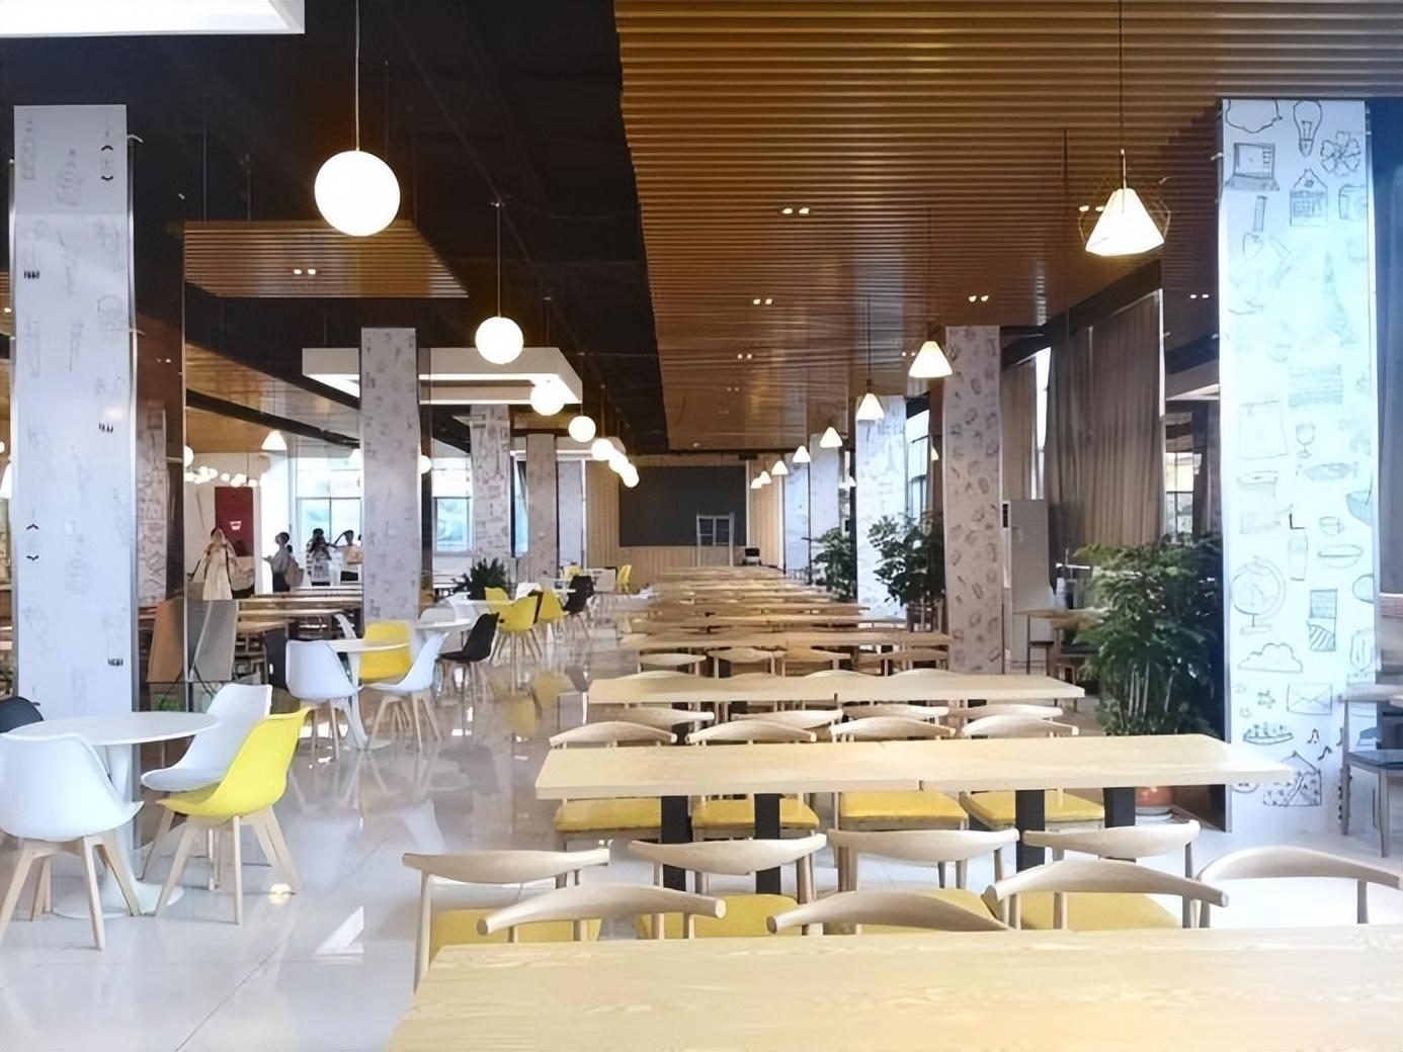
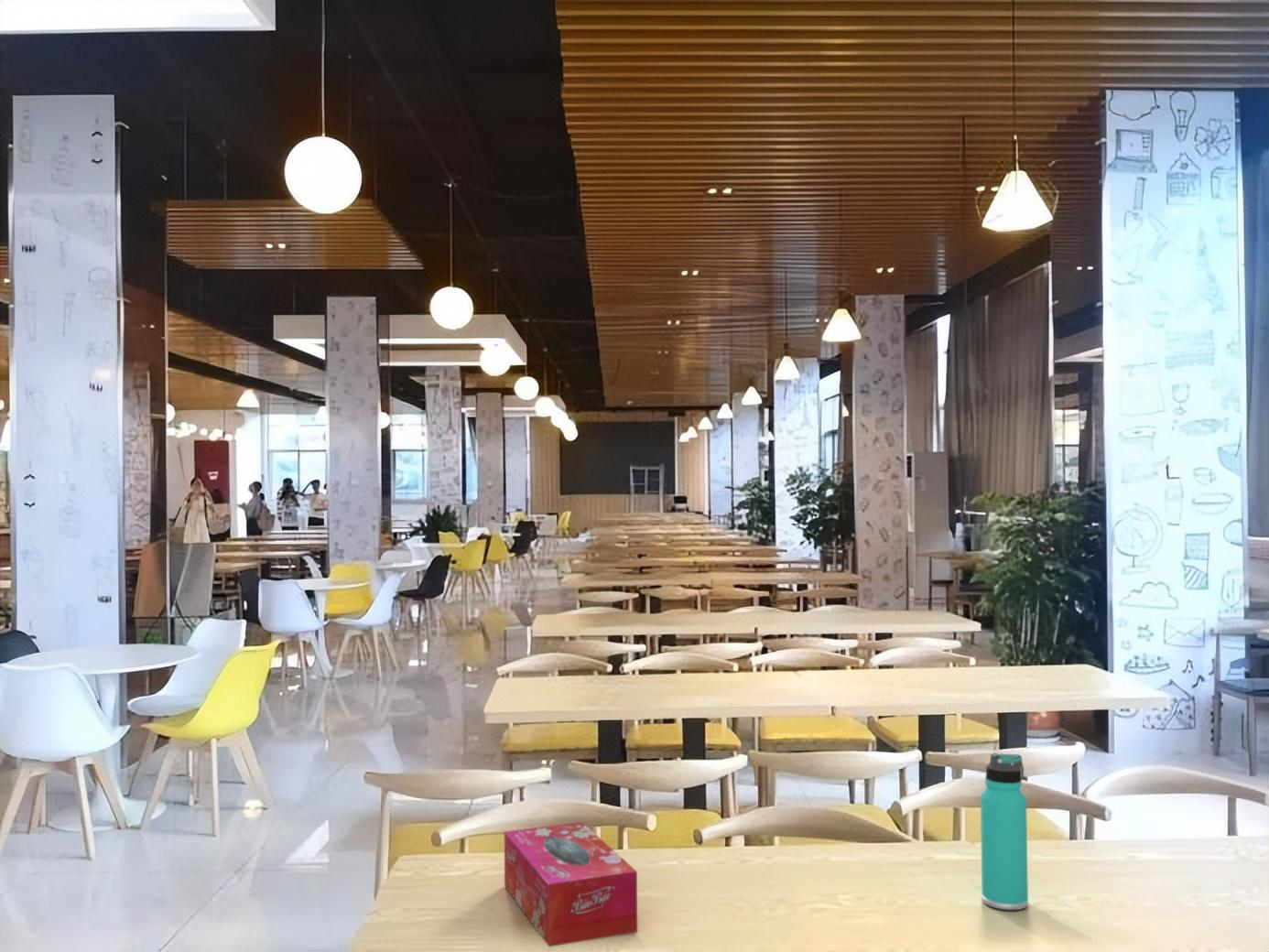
+ tissue box [504,821,638,947]
+ thermos bottle [980,752,1029,911]
